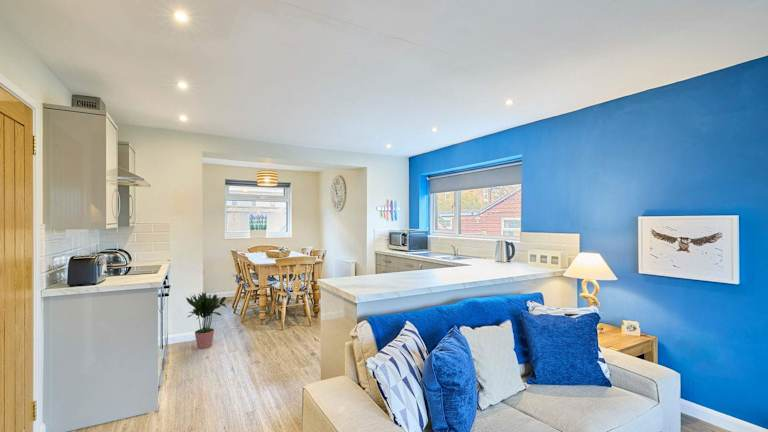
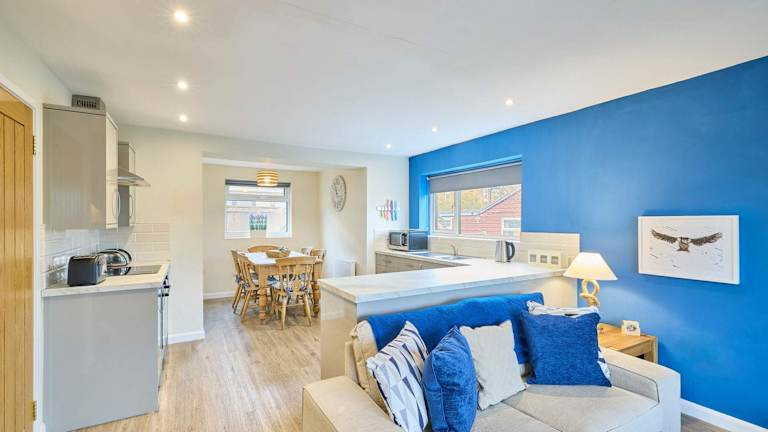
- potted plant [185,291,227,350]
